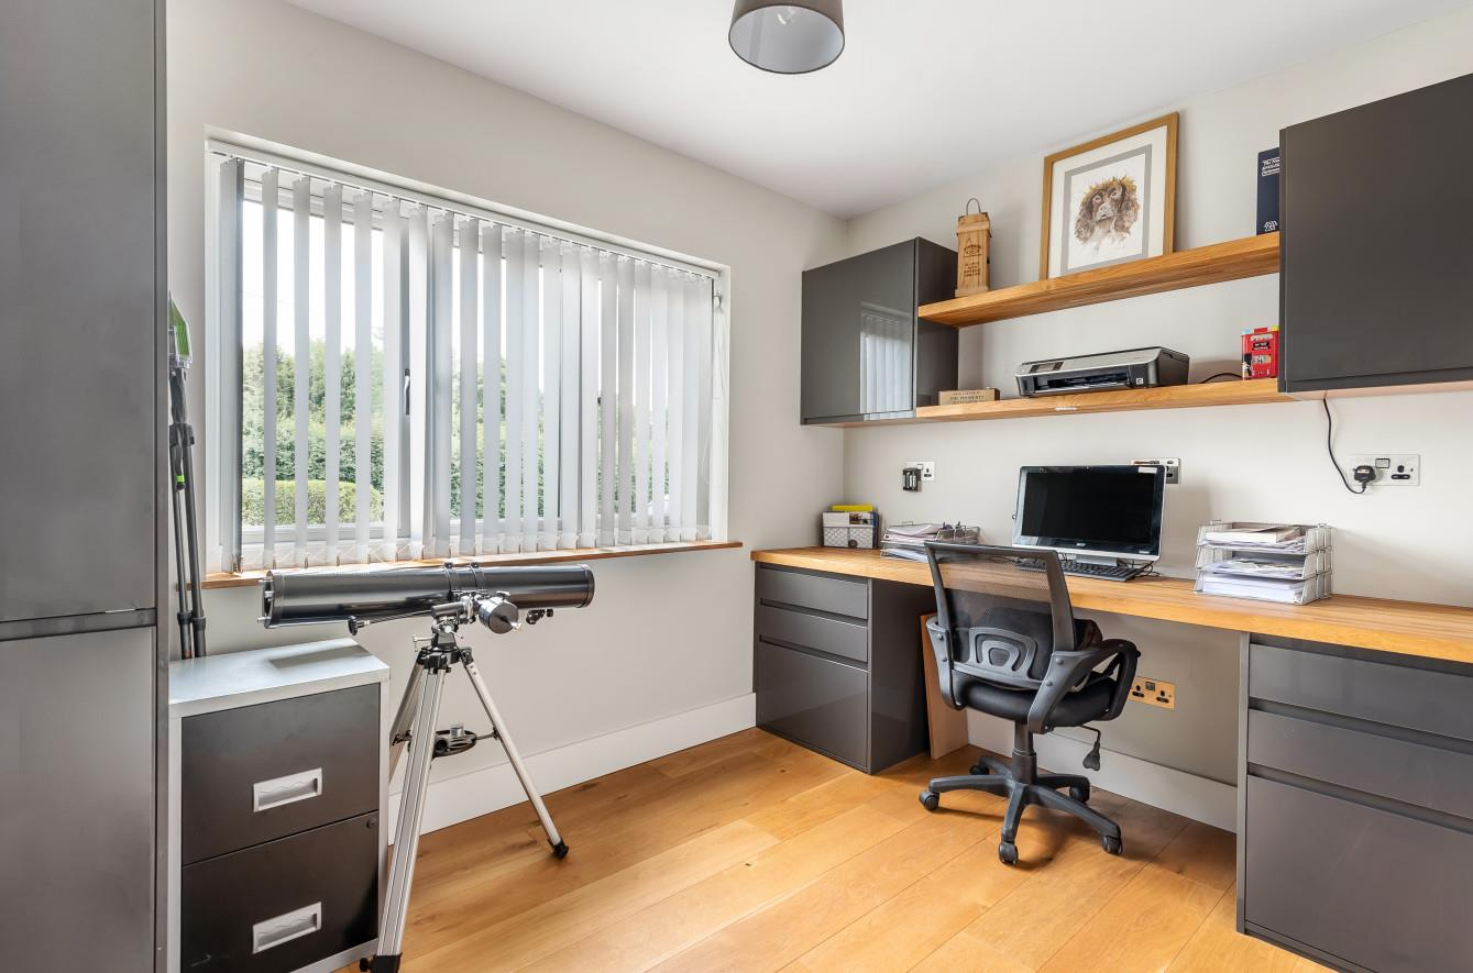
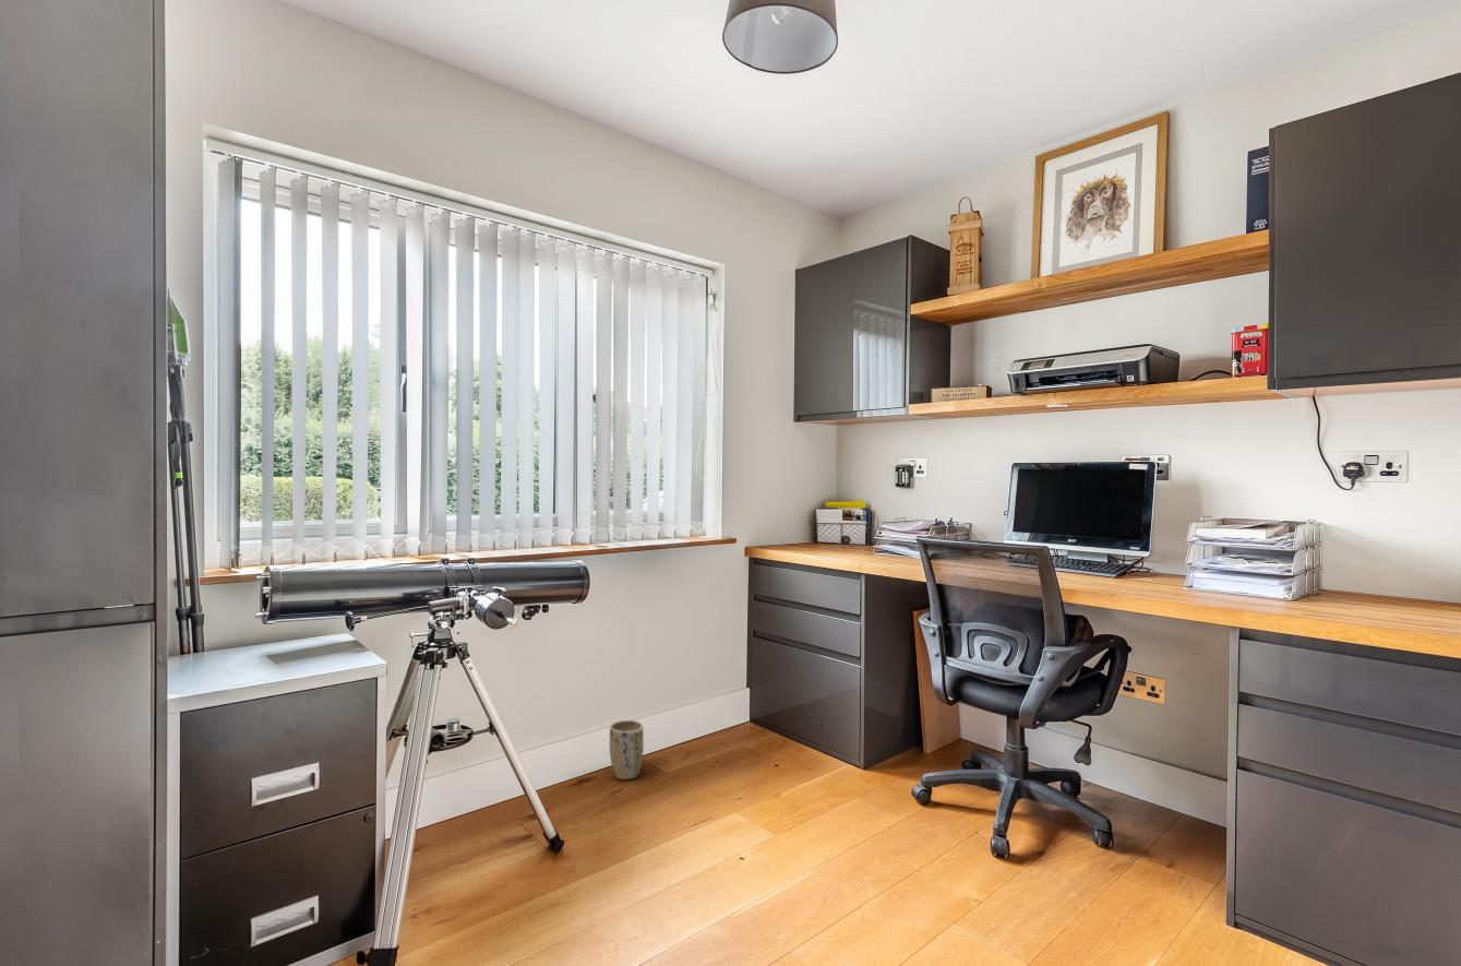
+ plant pot [609,719,645,780]
